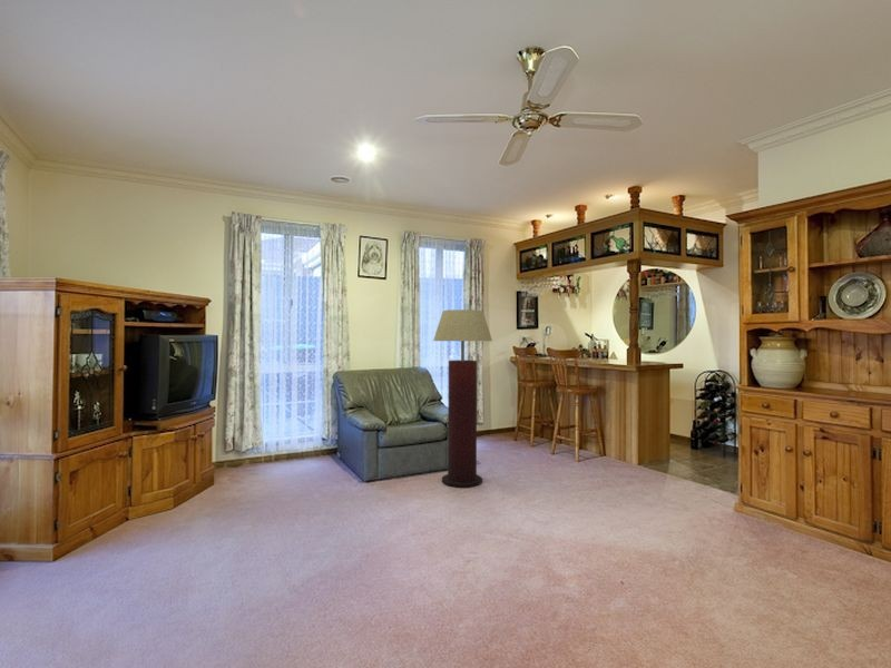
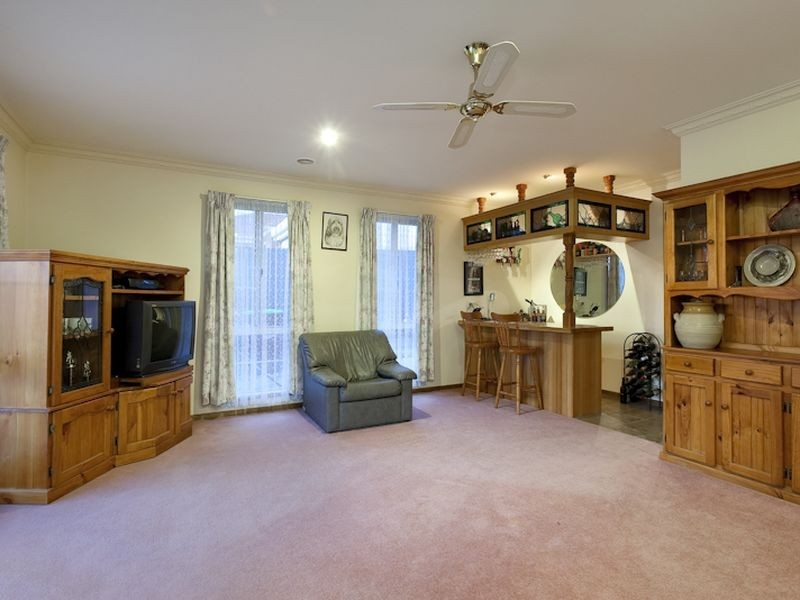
- floor lamp [432,308,493,489]
